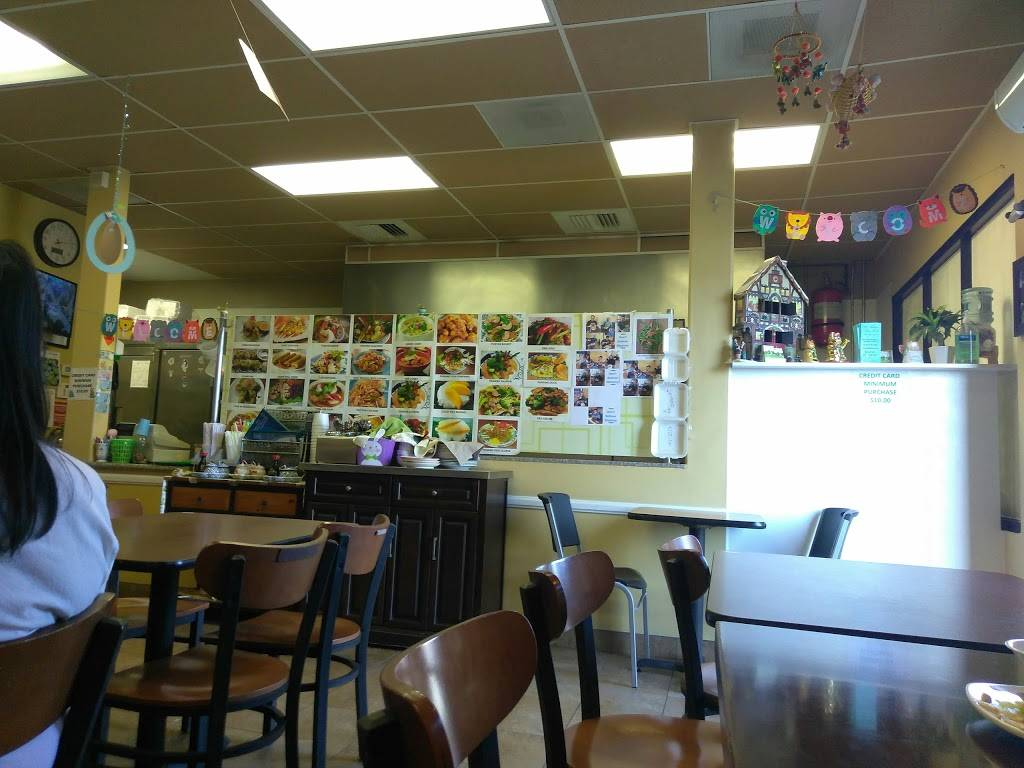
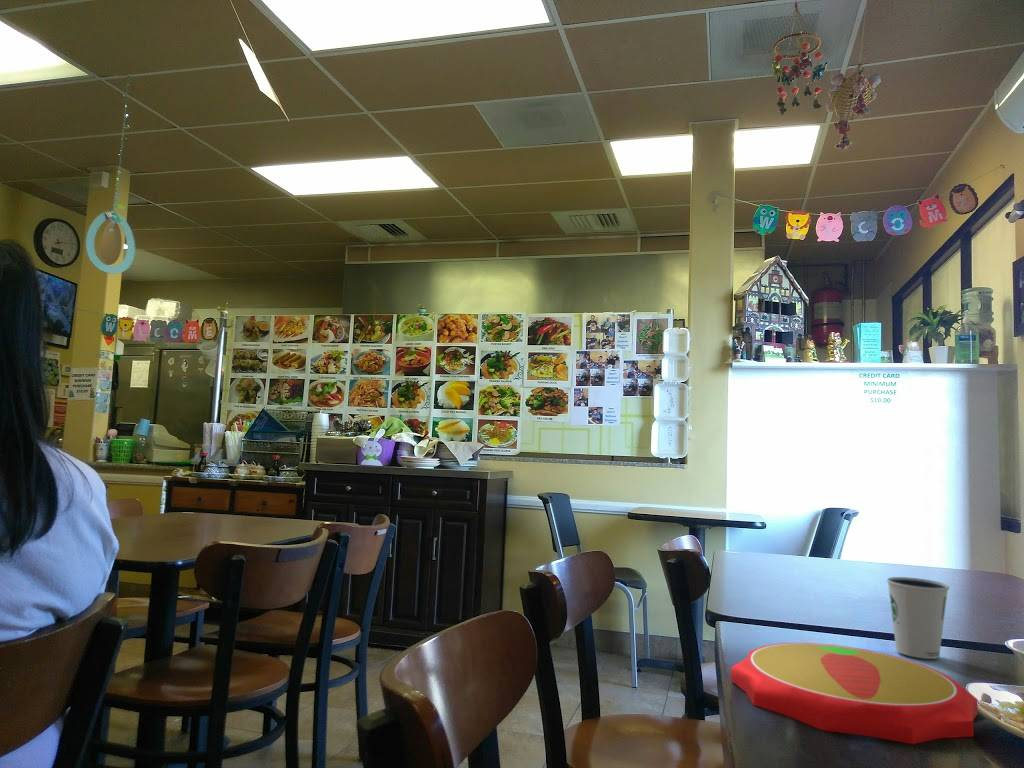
+ plate [730,642,979,745]
+ dixie cup [886,576,950,660]
